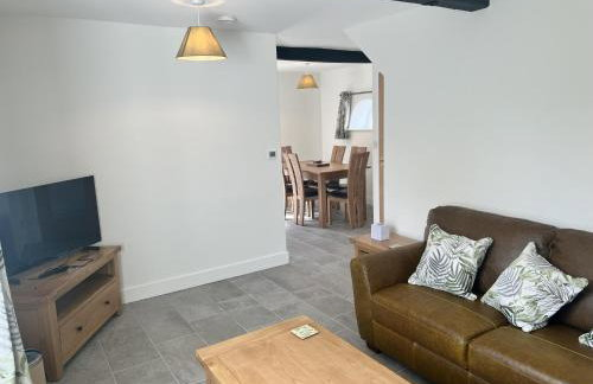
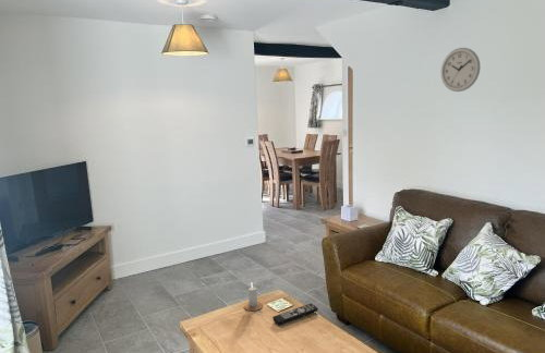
+ remote control [271,303,319,326]
+ wall clock [439,47,482,93]
+ candle [243,283,264,312]
